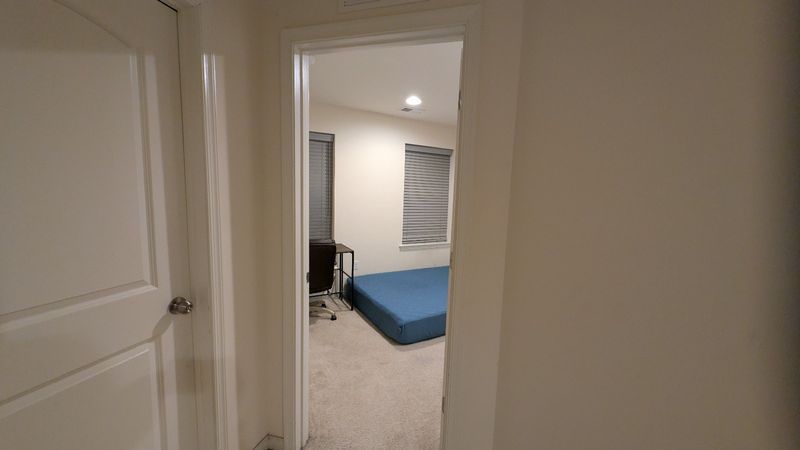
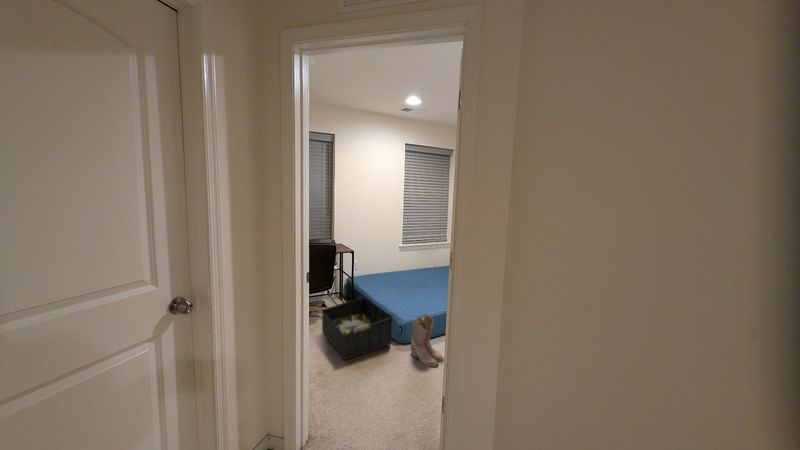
+ boots [410,313,445,367]
+ storage bin [321,296,393,361]
